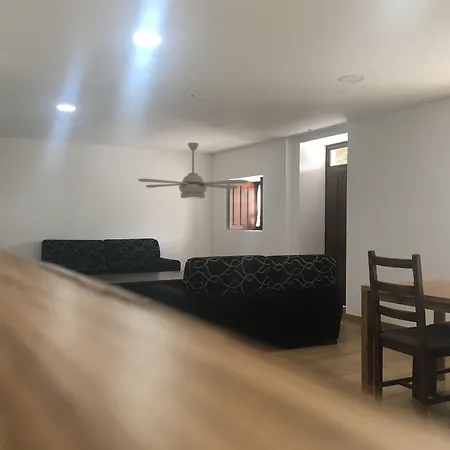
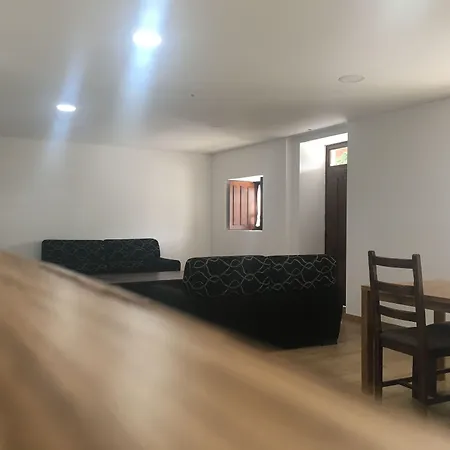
- ceiling fan [137,142,249,199]
